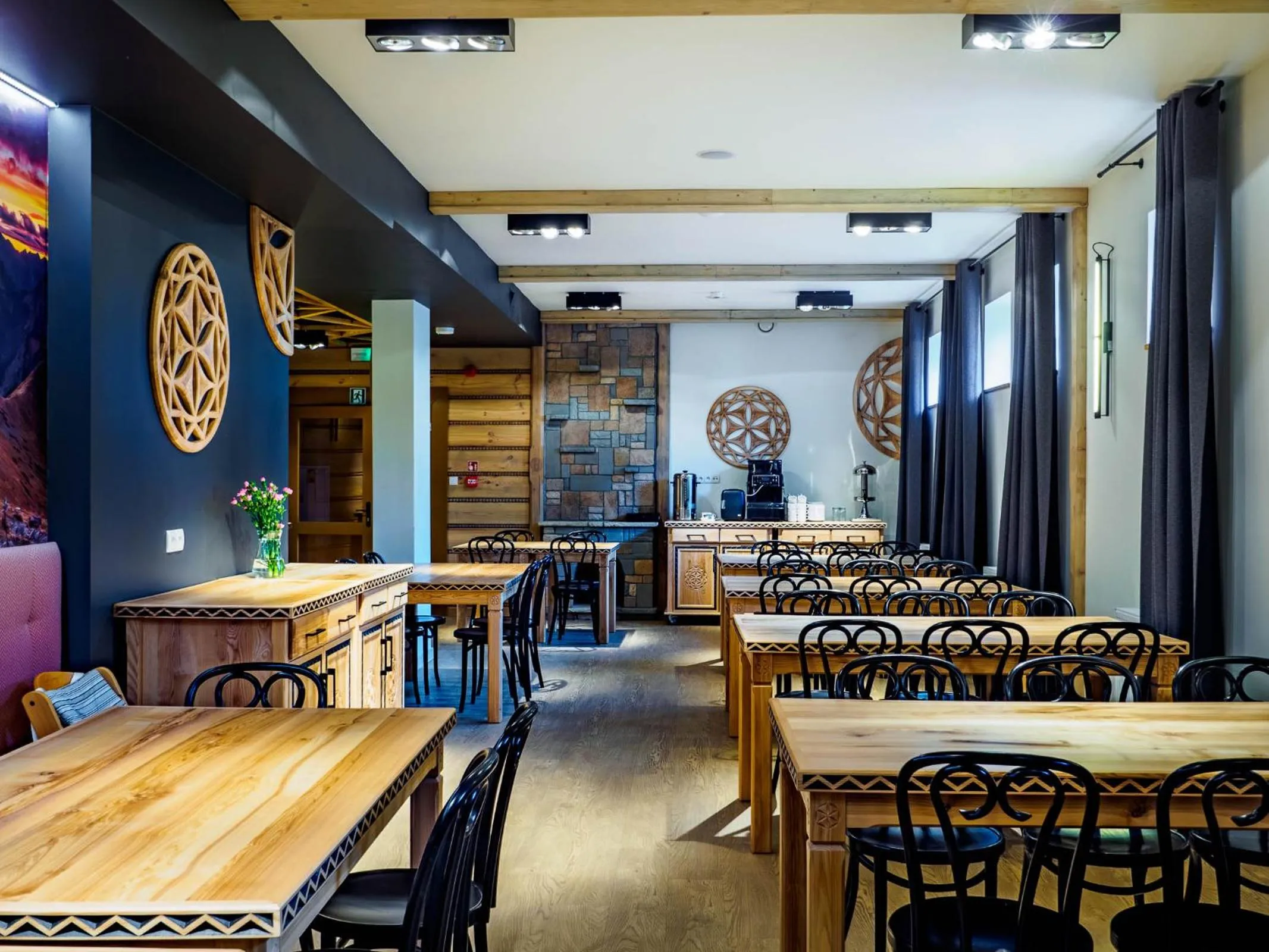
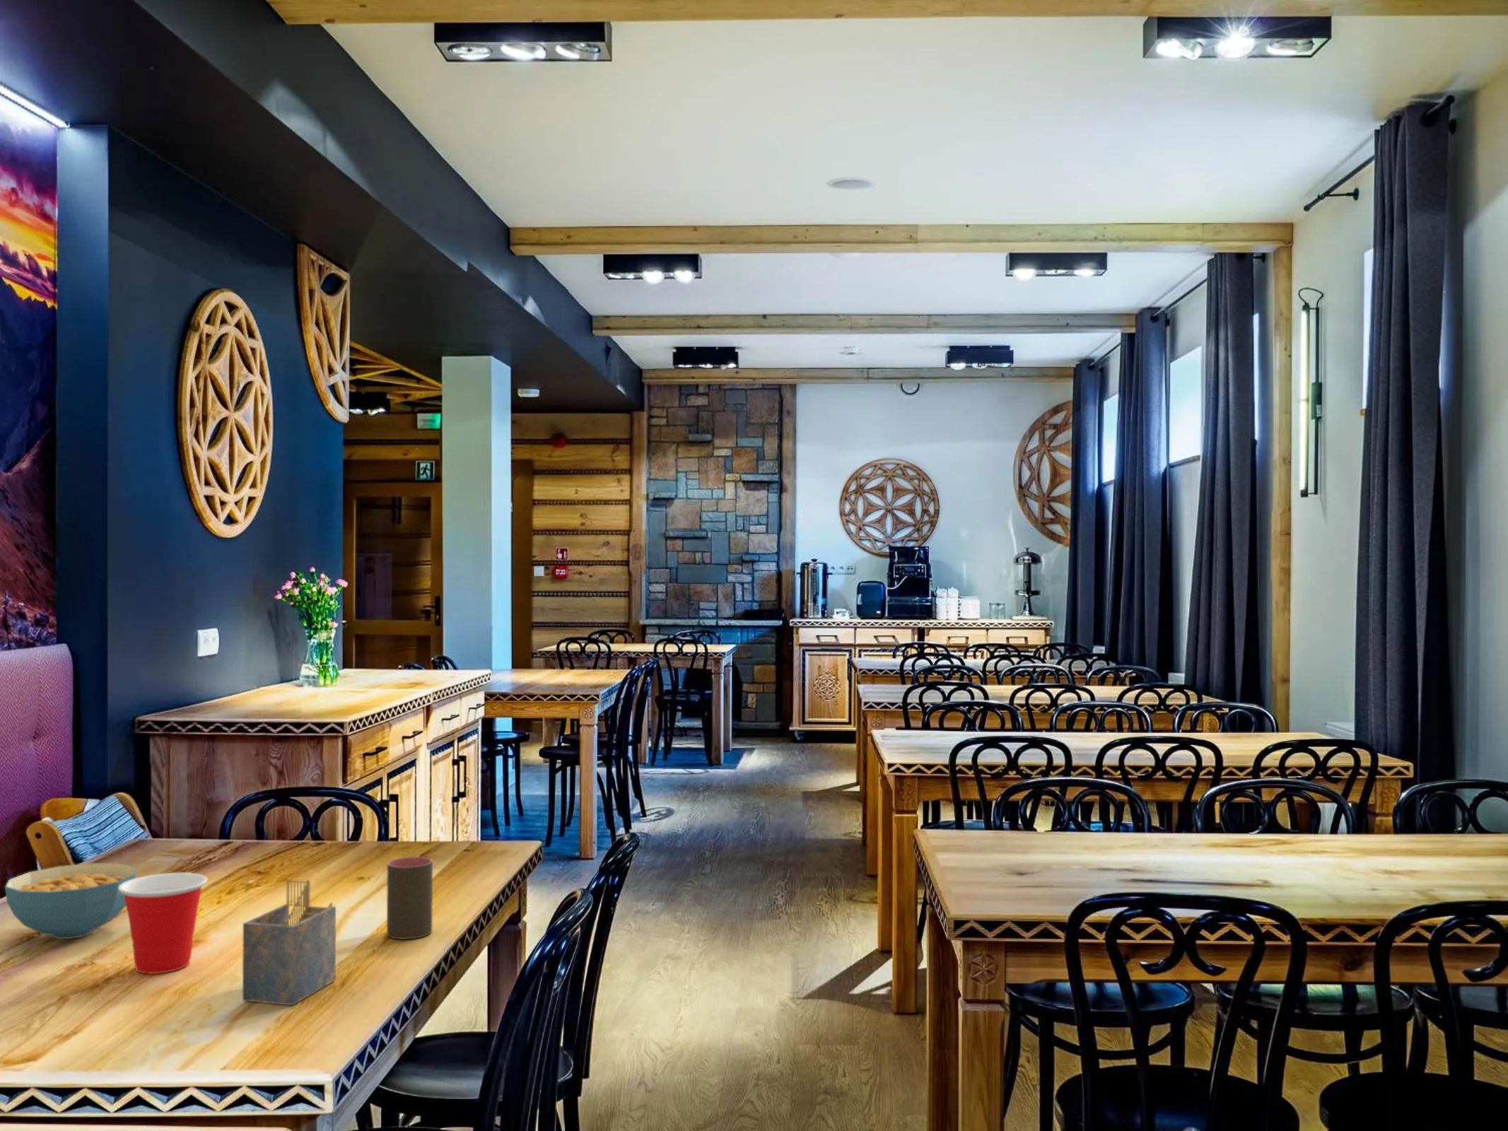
+ napkin holder [241,878,336,1006]
+ cereal bowl [5,863,137,940]
+ cup [118,872,208,974]
+ cup [386,857,434,940]
